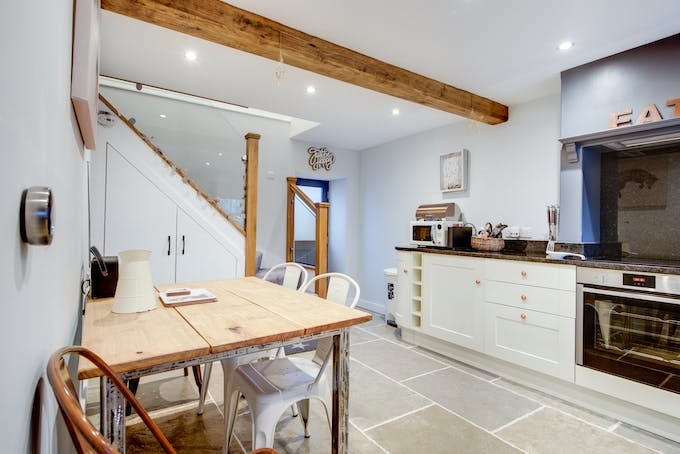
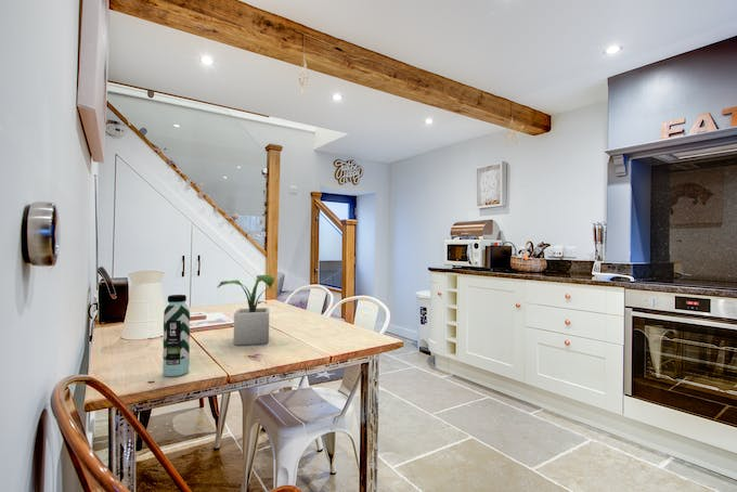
+ water bottle [161,294,191,377]
+ potted plant [216,273,284,346]
